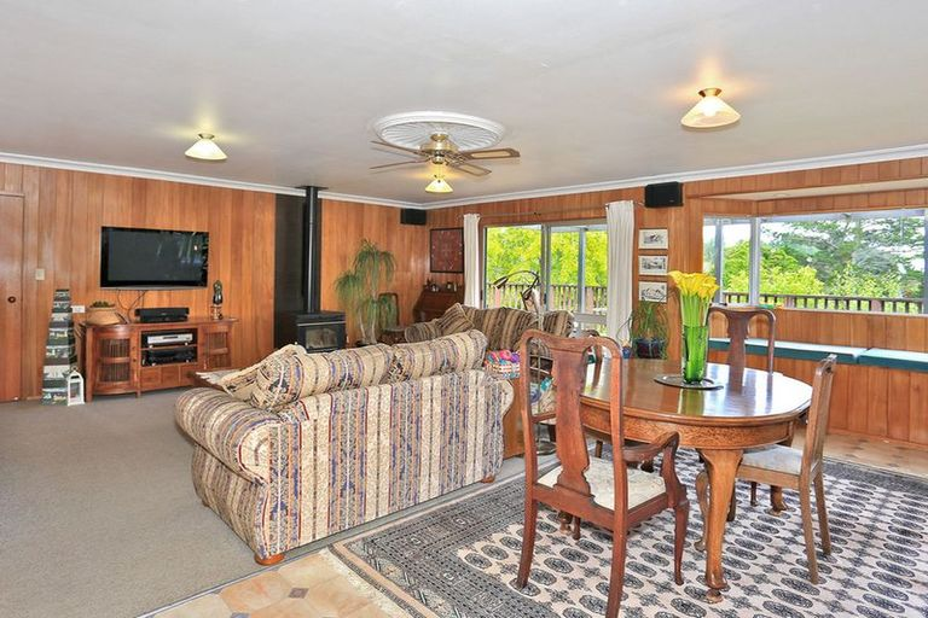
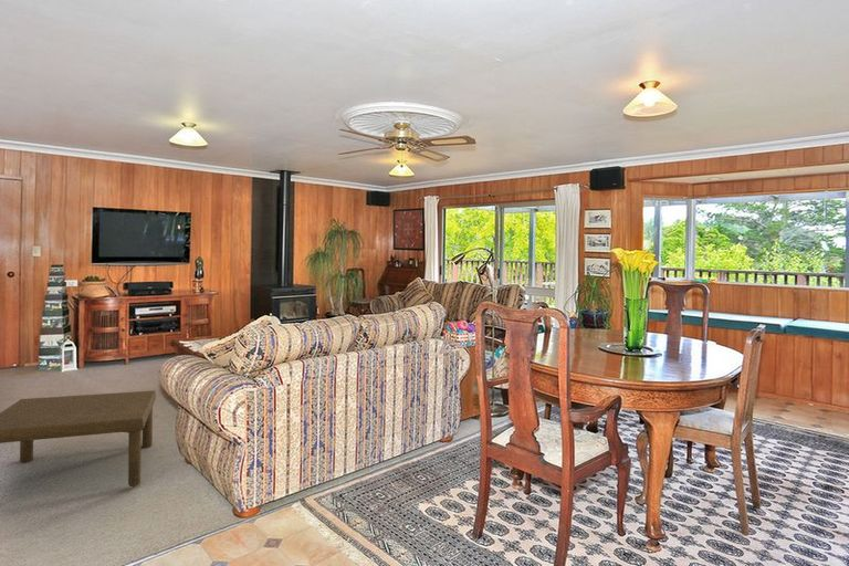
+ coffee table [0,389,157,488]
